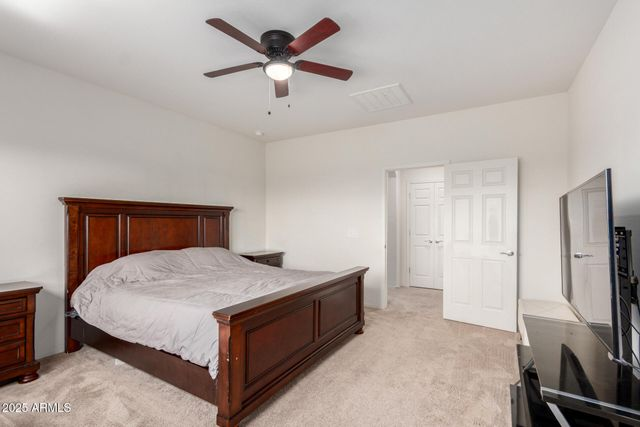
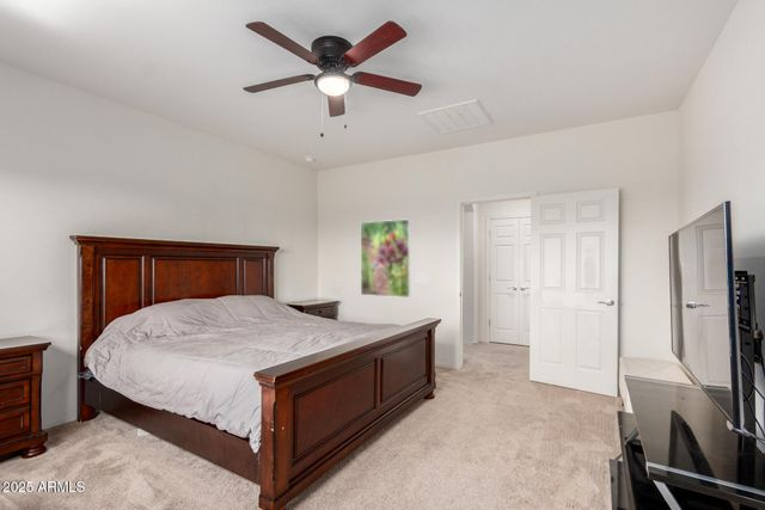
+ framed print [360,219,411,299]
